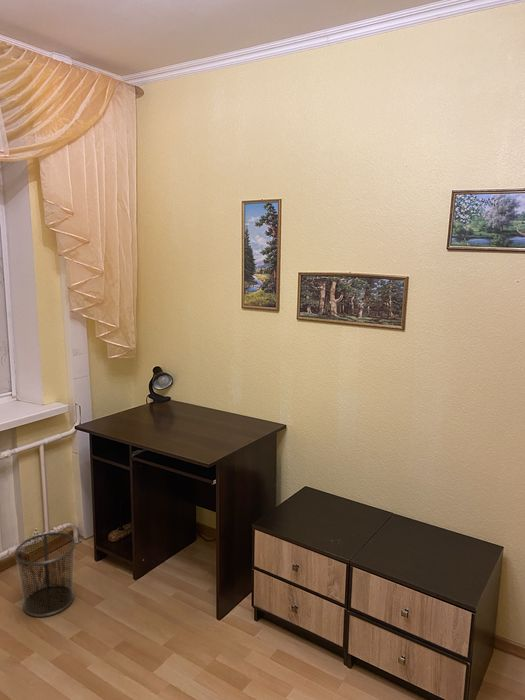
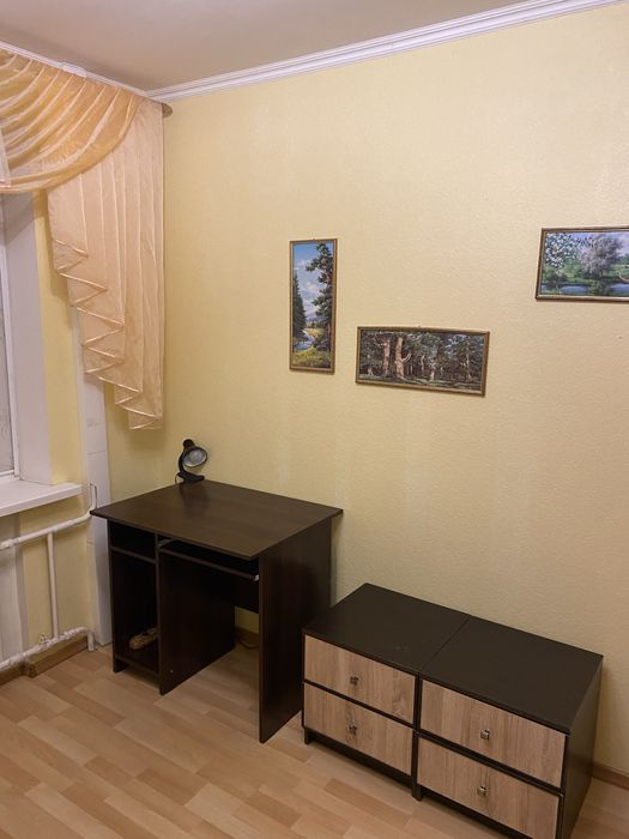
- waste bin [13,531,77,618]
